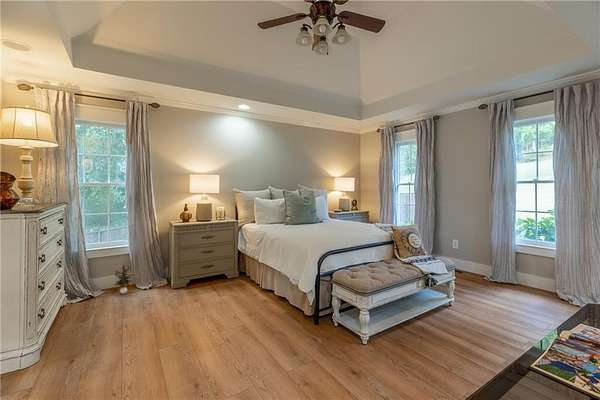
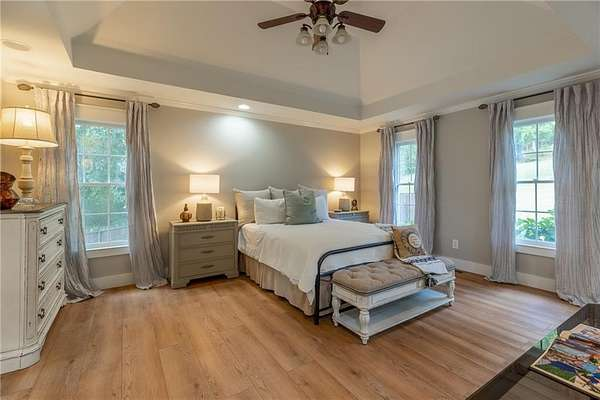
- potted plant [114,264,135,294]
